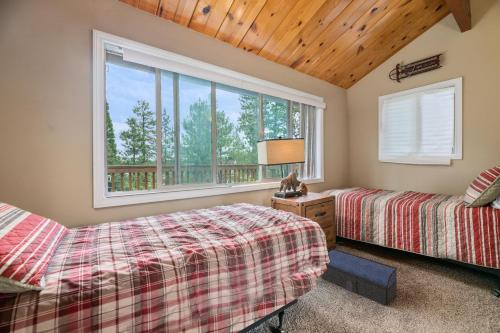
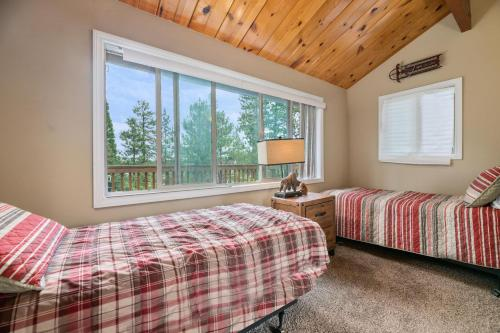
- architectural model [321,248,399,307]
